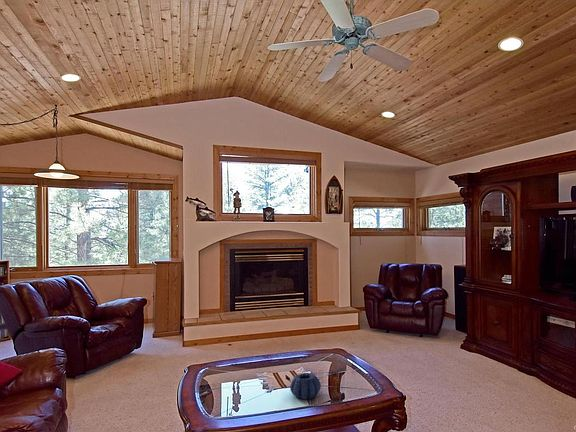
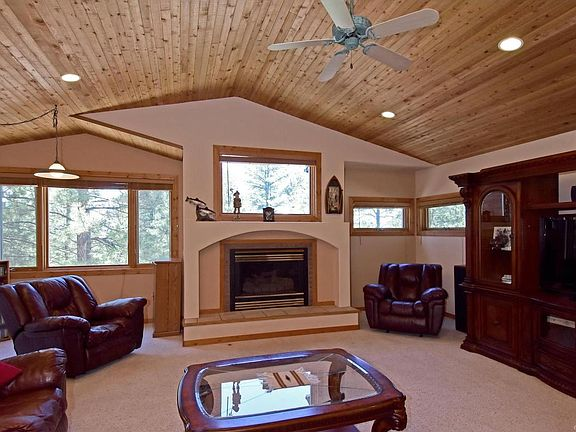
- decorative bowl [289,372,322,400]
